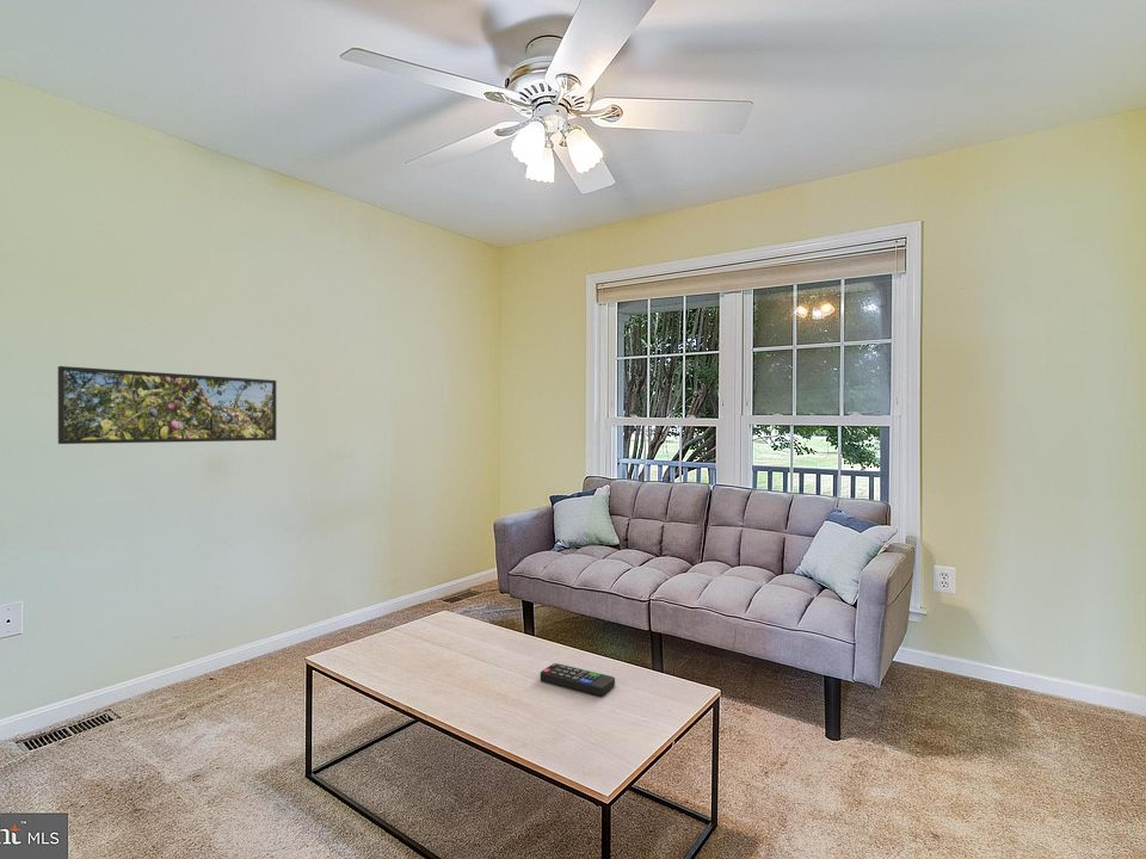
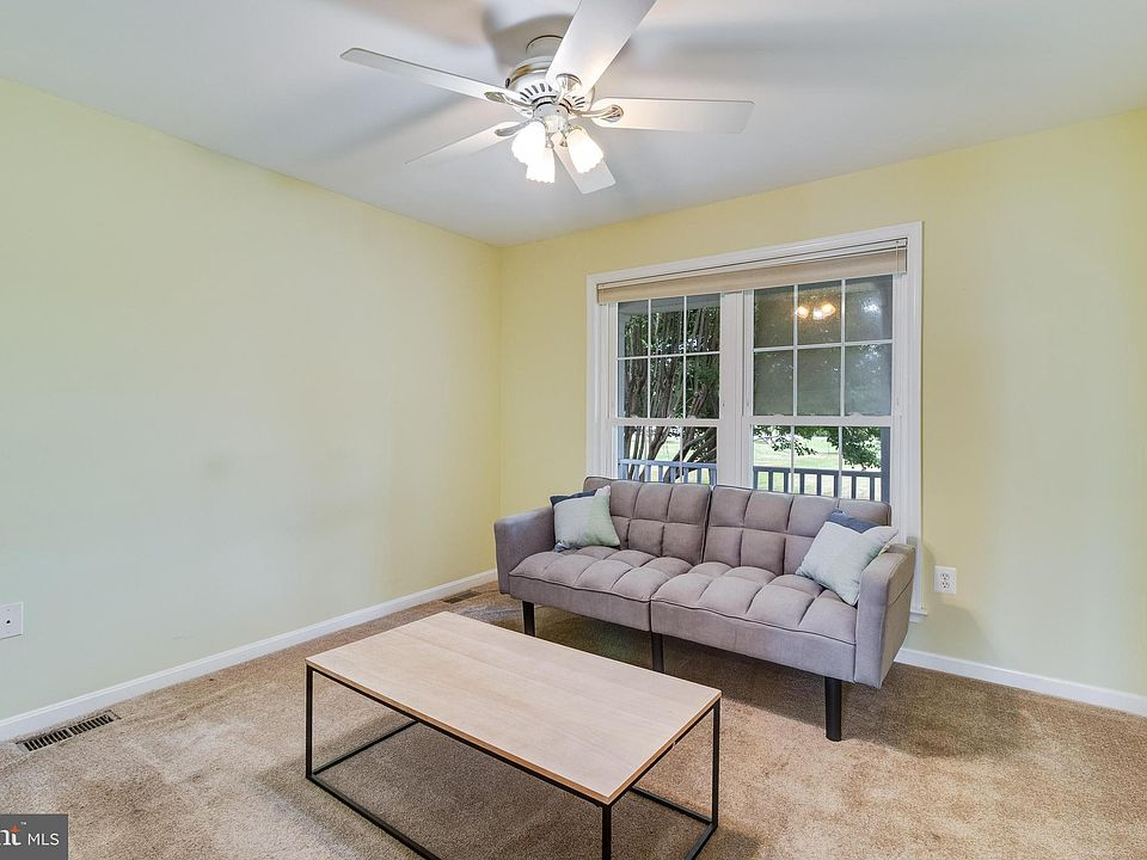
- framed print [56,365,277,445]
- remote control [540,662,616,697]
